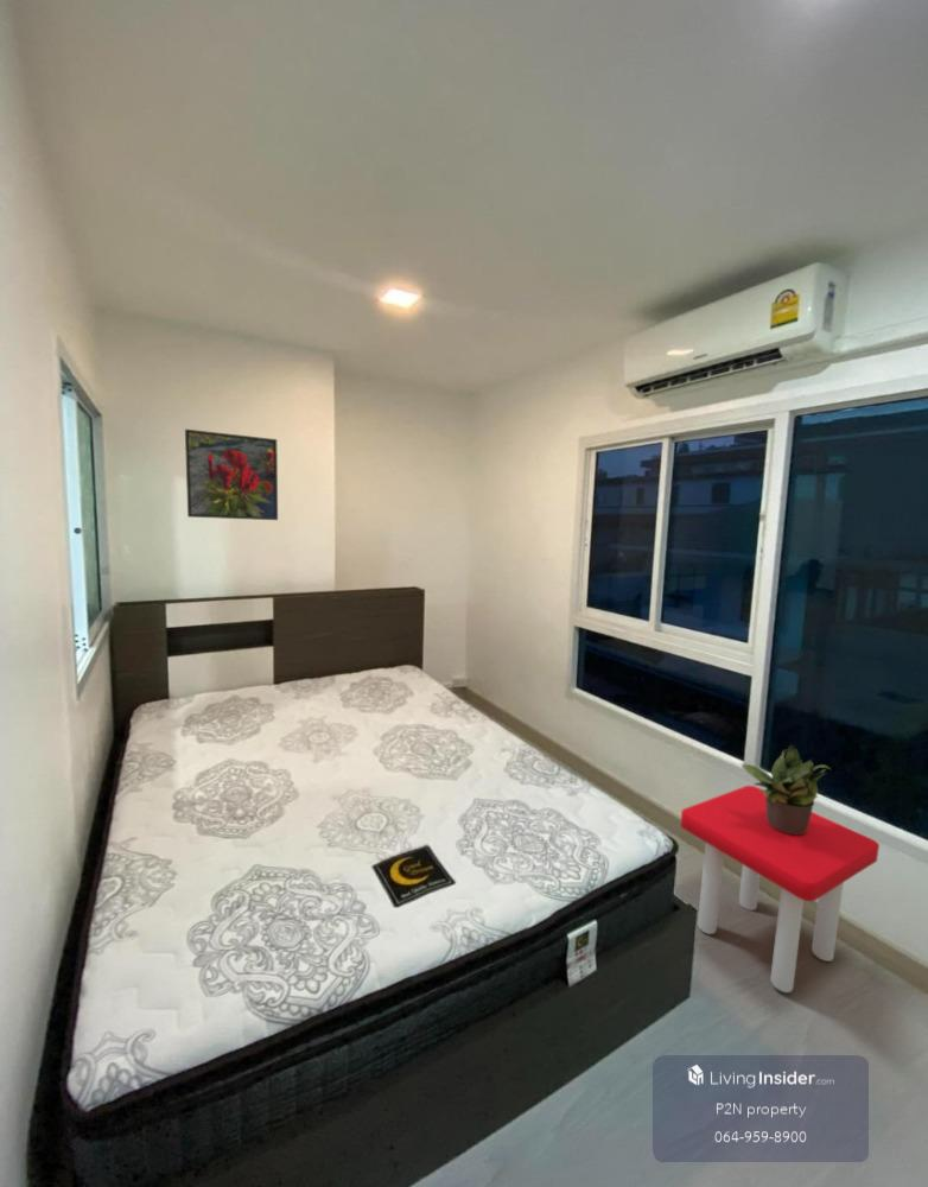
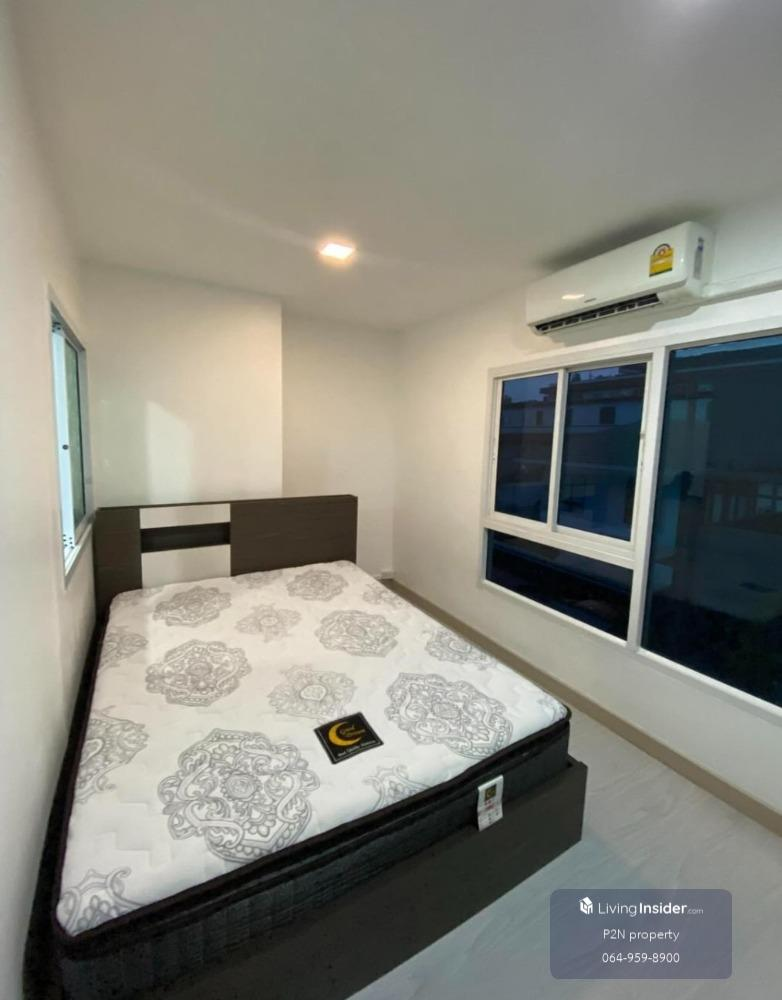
- stool [679,785,881,994]
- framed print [184,429,279,521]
- potted plant [741,743,833,834]
